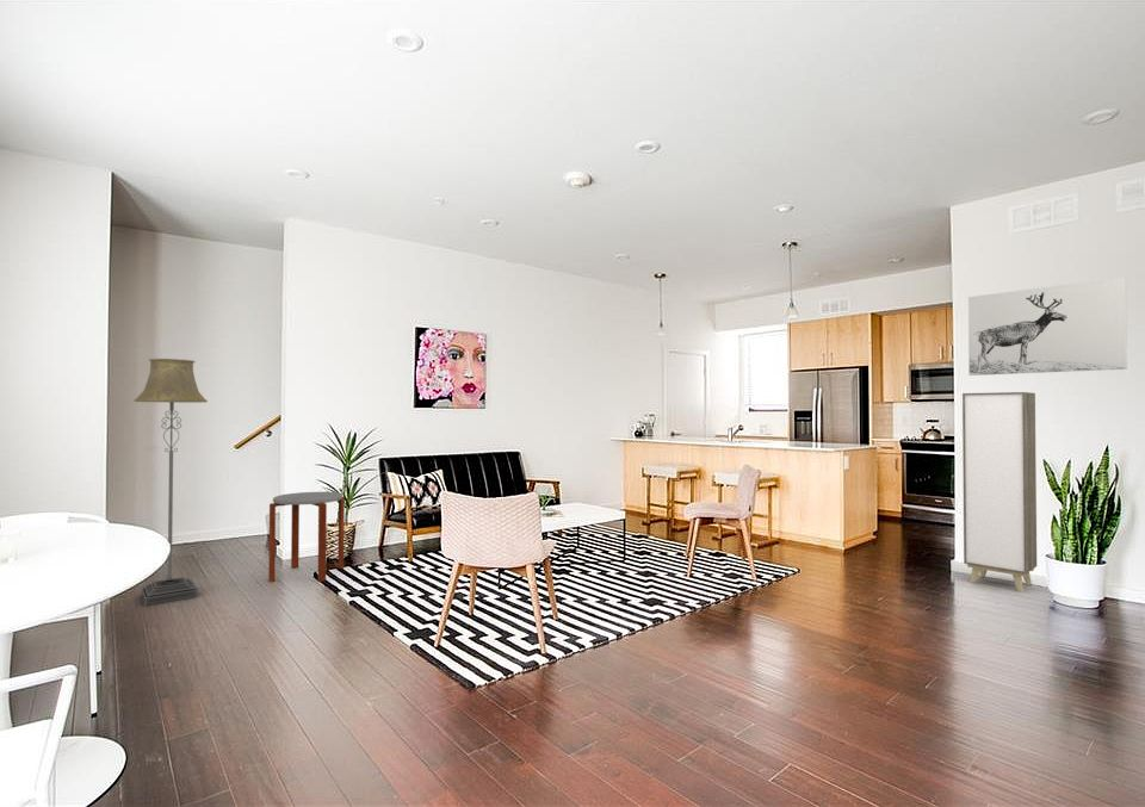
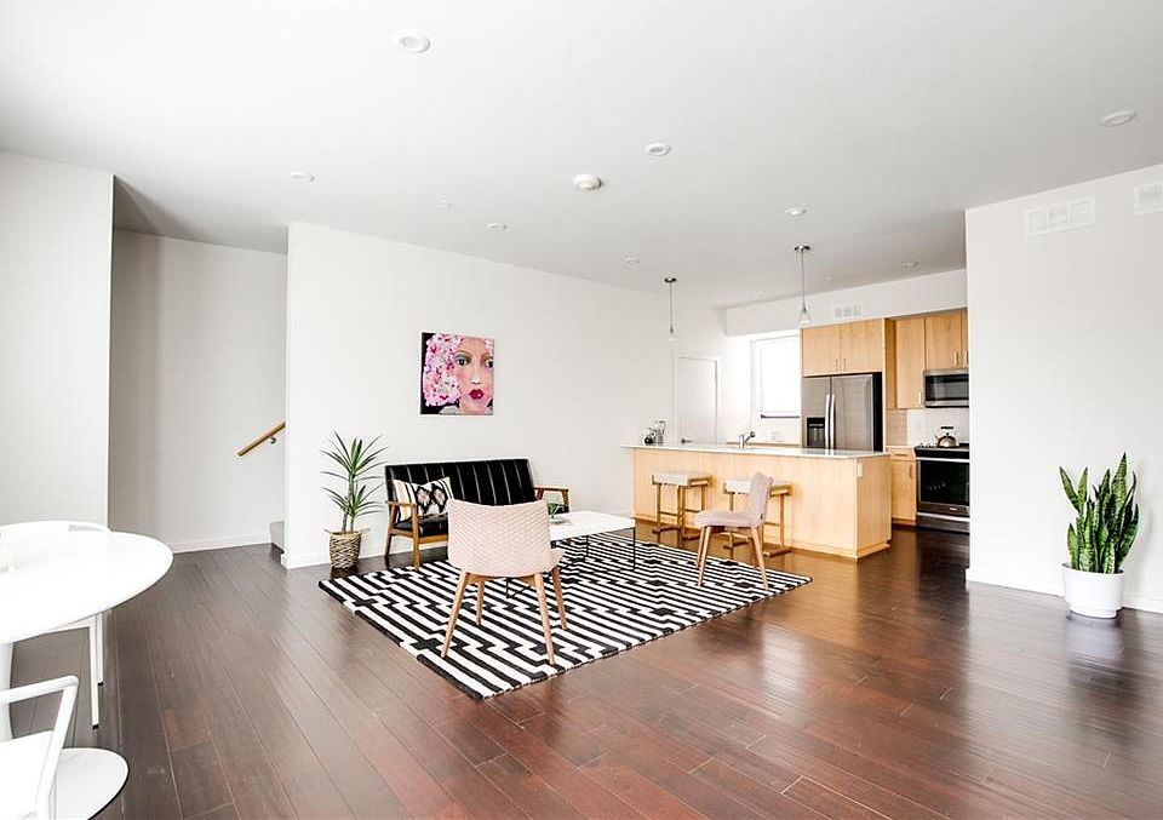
- cabinet [961,391,1038,594]
- floor lamp [132,358,209,607]
- wall art [967,275,1128,377]
- side table [267,491,346,583]
